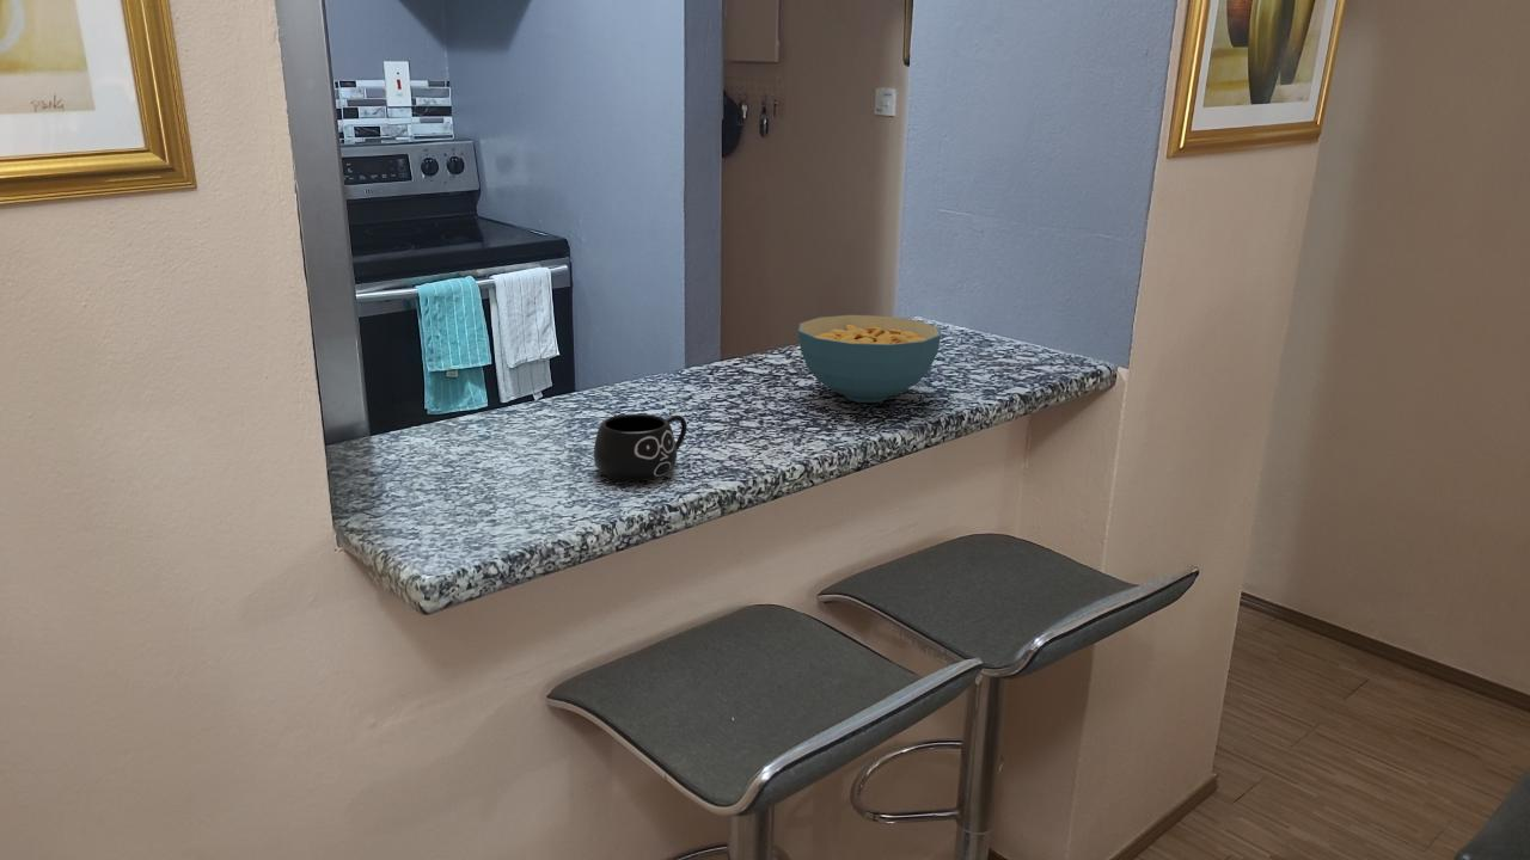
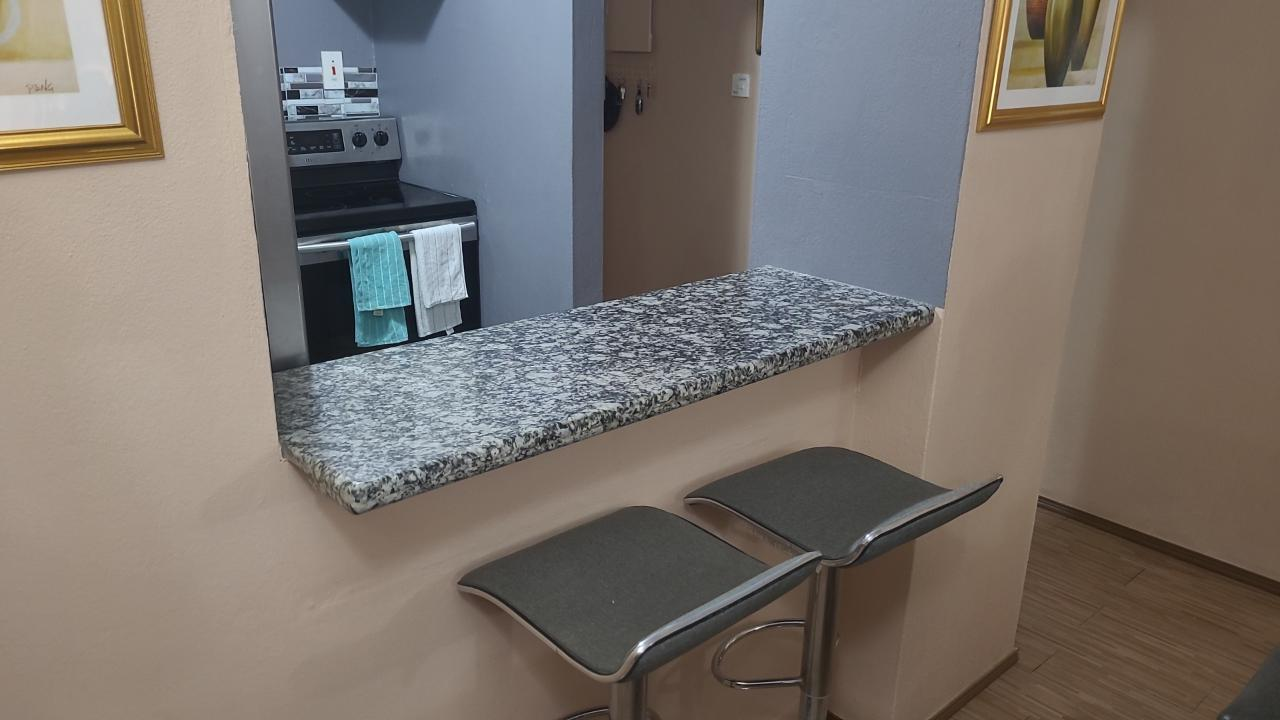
- mug [593,413,688,483]
- cereal bowl [797,314,942,404]
